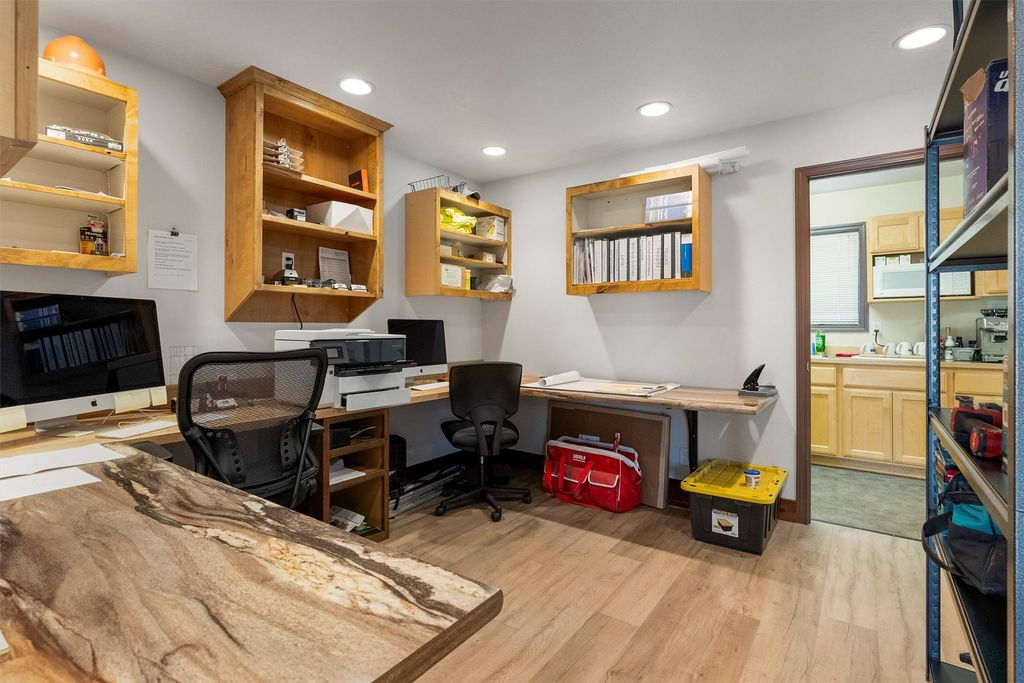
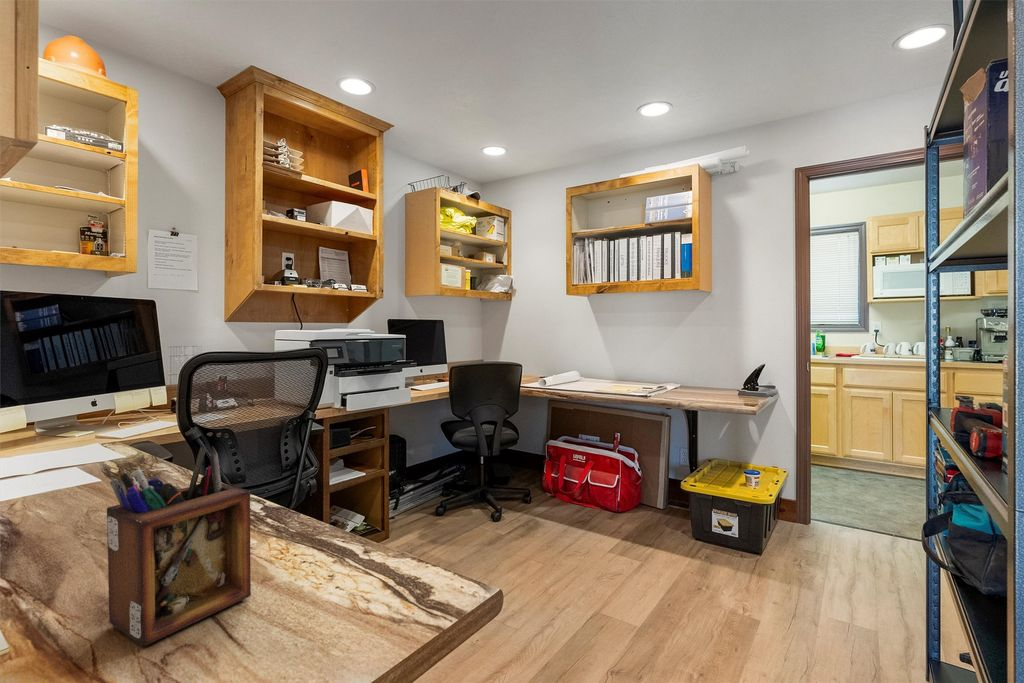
+ desk organizer [106,446,252,647]
